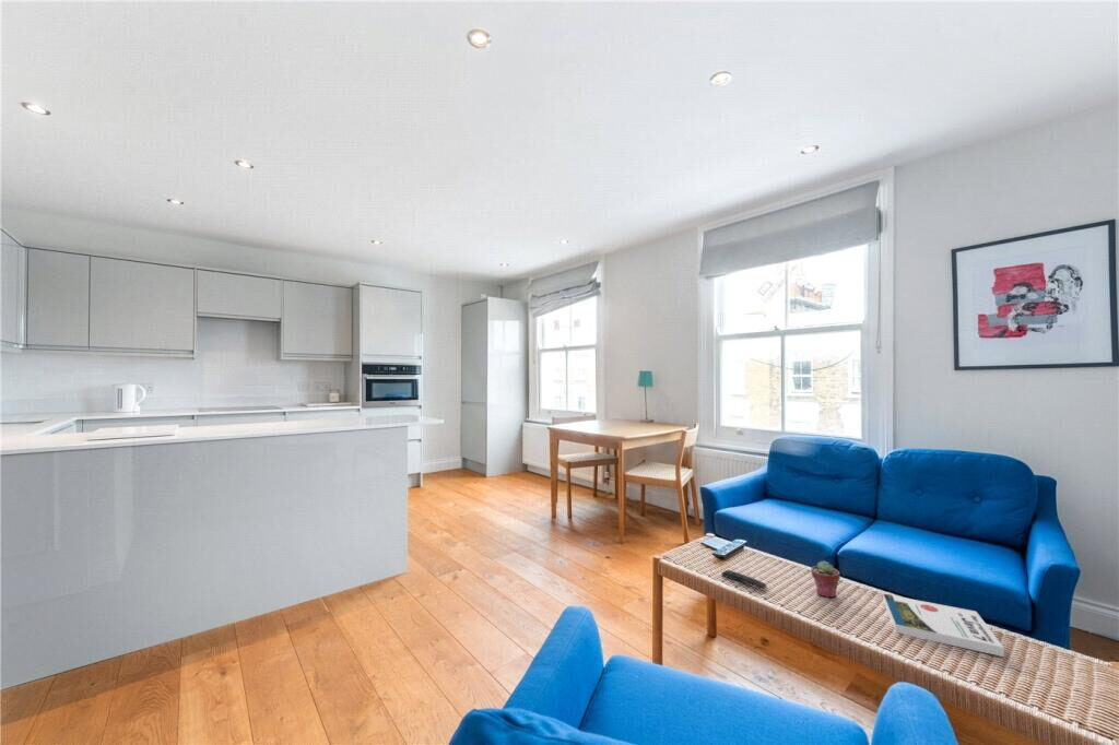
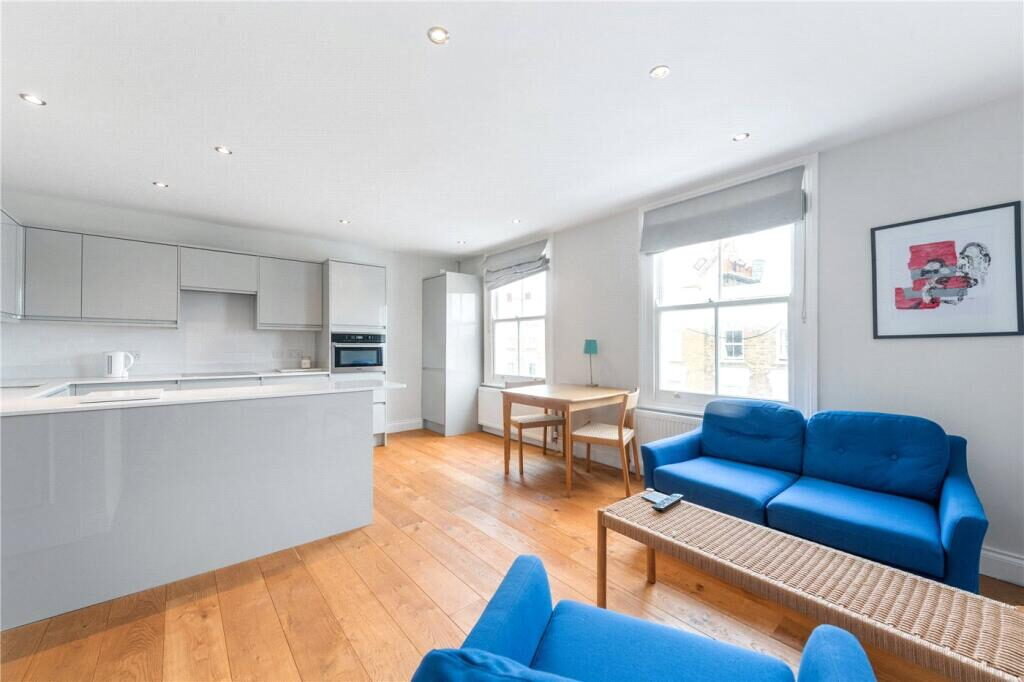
- remote control [720,569,768,590]
- potted succulent [810,559,841,599]
- book [882,593,1005,658]
